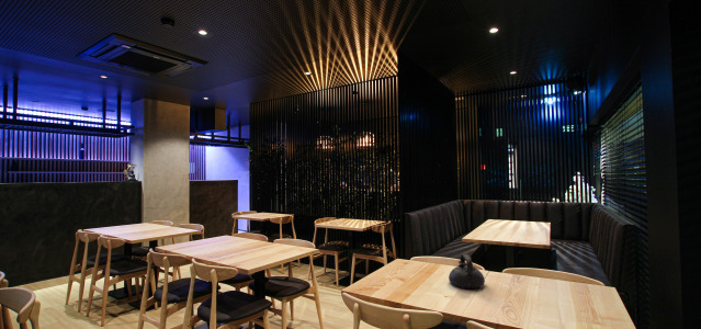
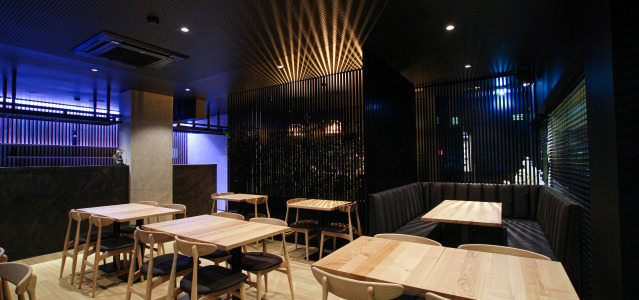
- teapot [448,253,486,290]
